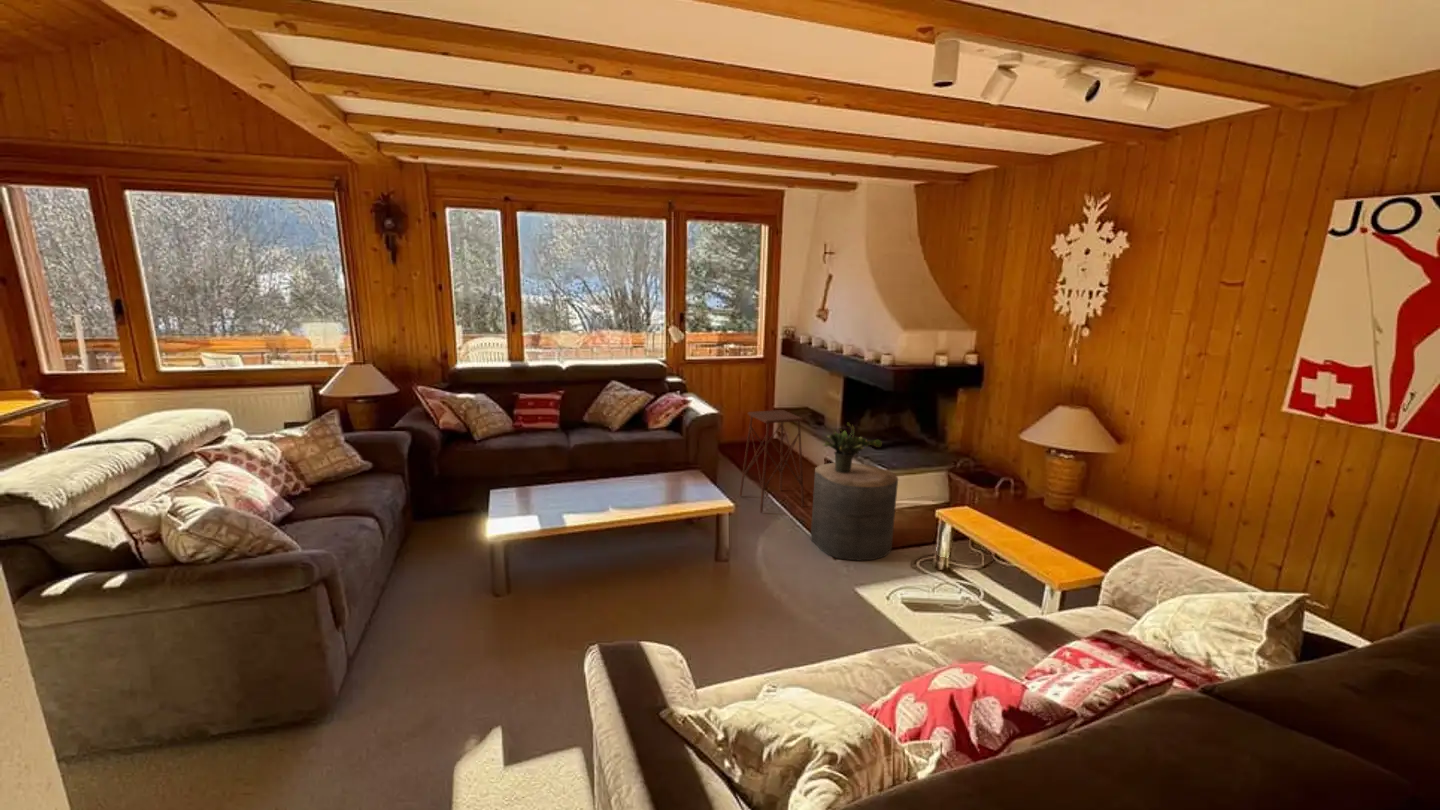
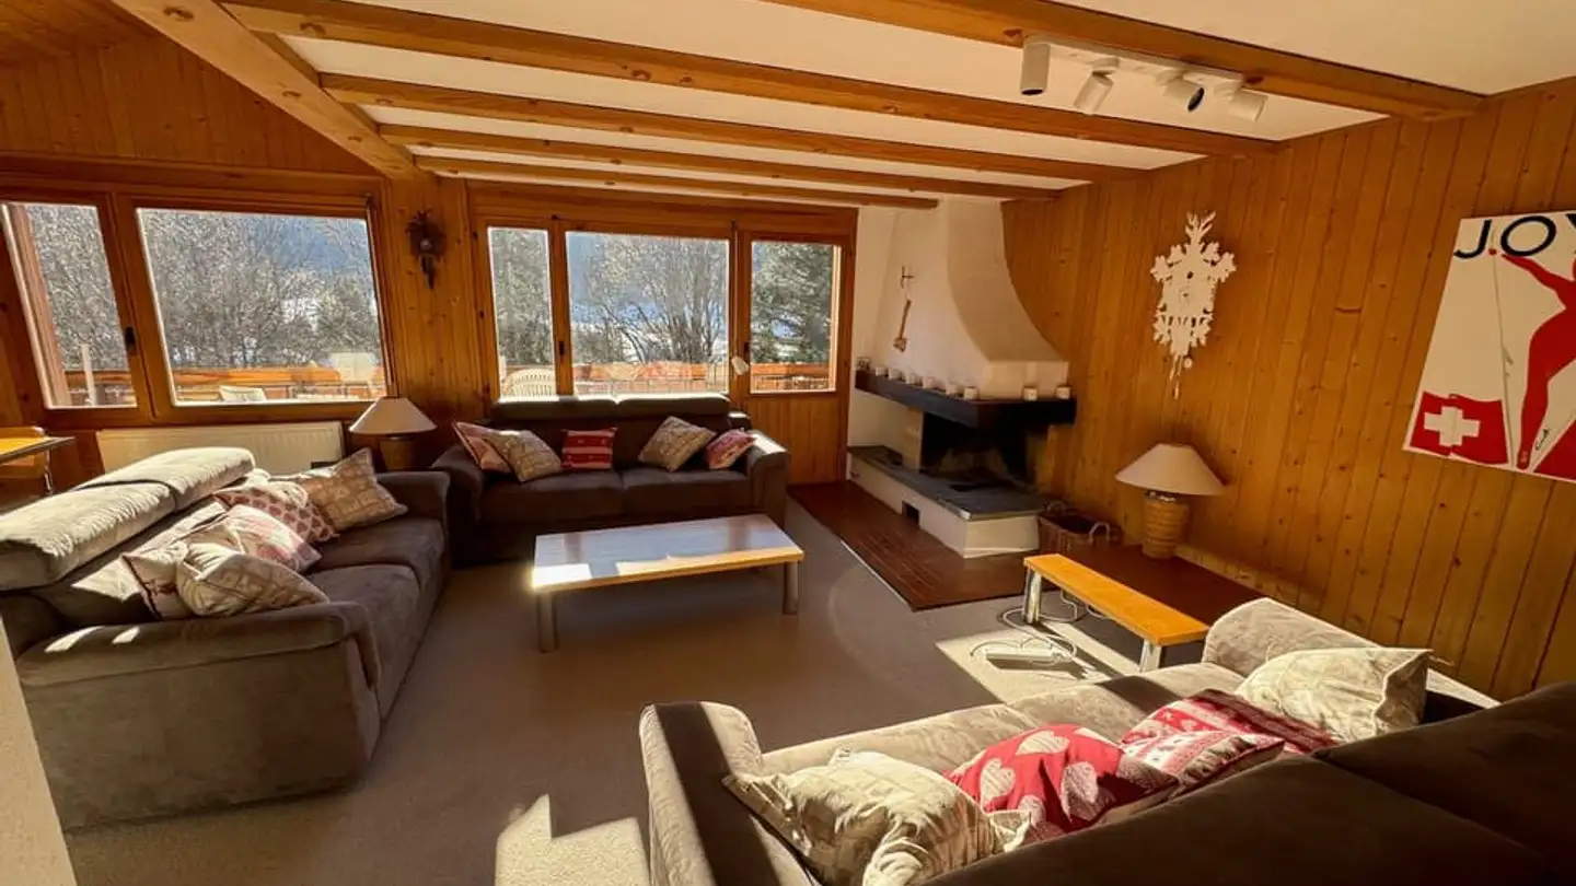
- potted plant [822,421,883,473]
- stool [810,462,899,562]
- side table [738,409,805,514]
